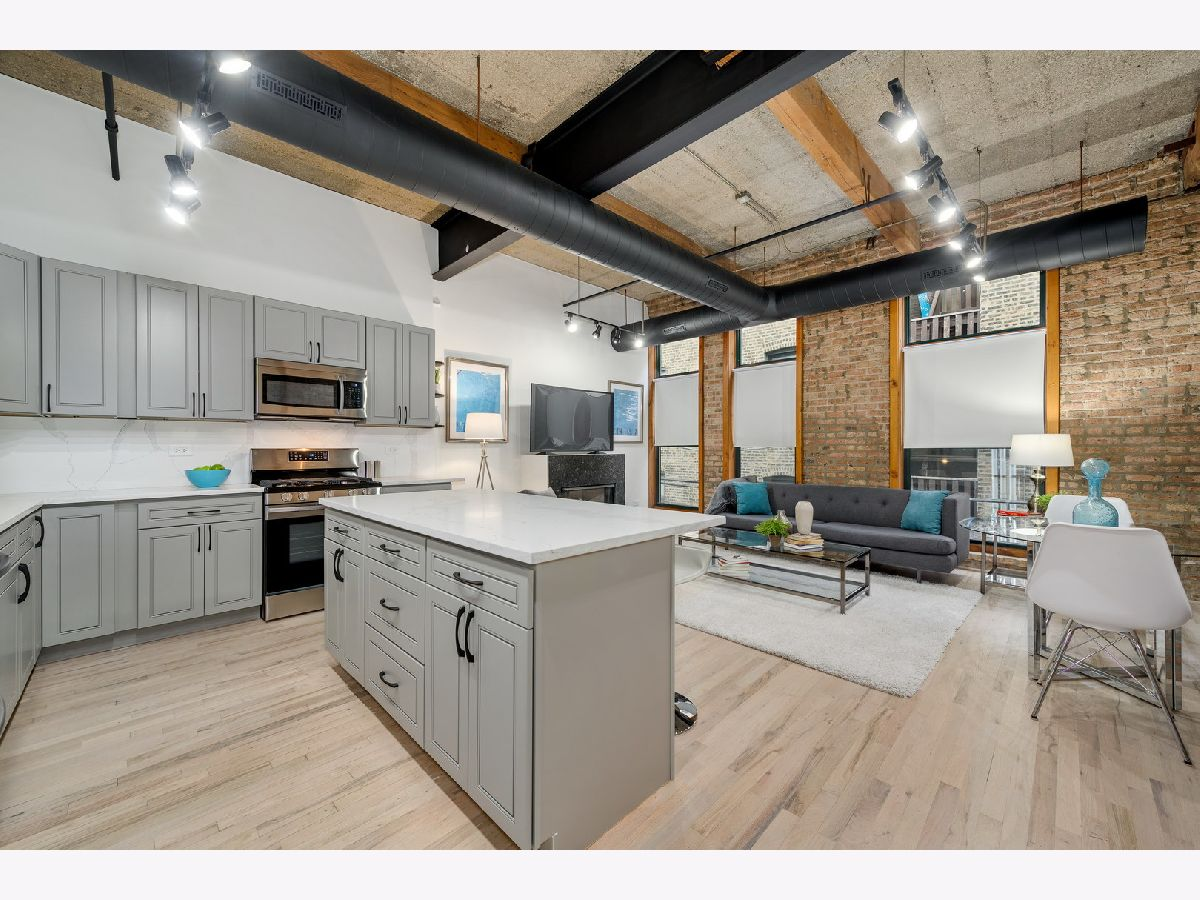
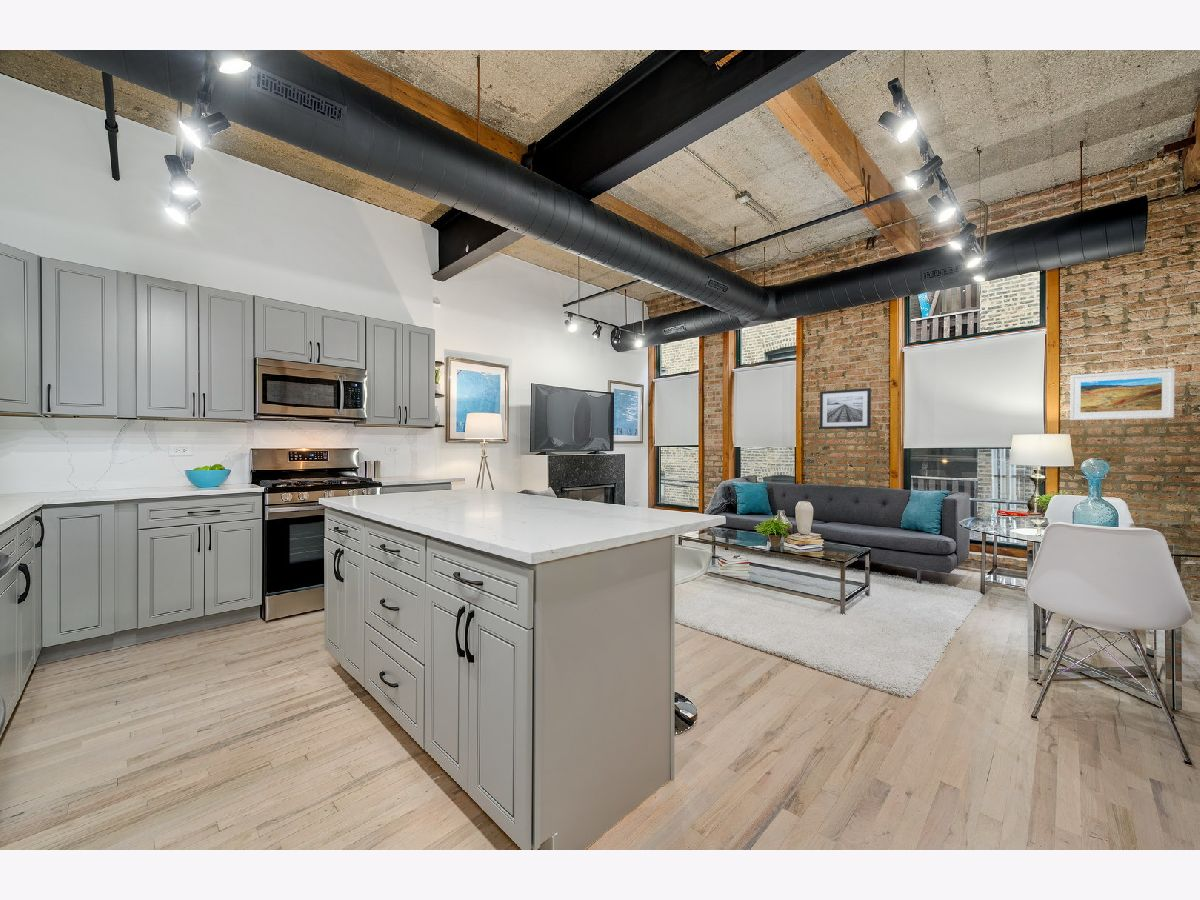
+ wall art [819,387,872,430]
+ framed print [1069,367,1176,421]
